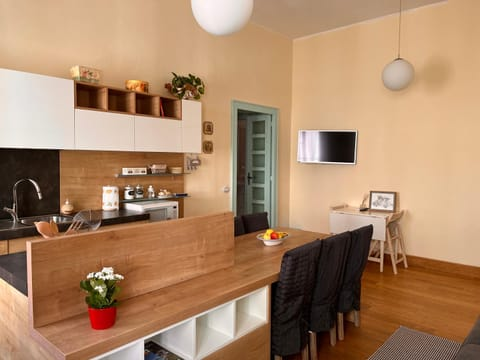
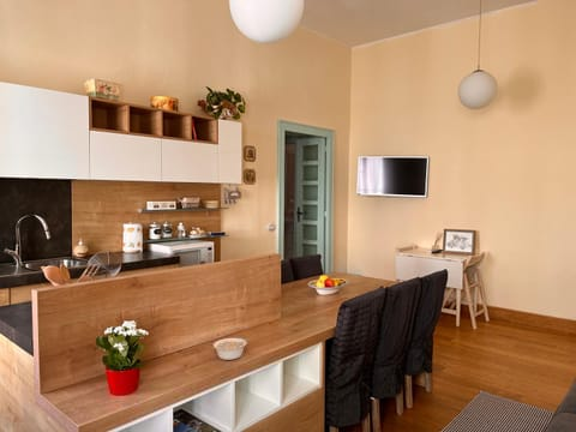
+ legume [212,336,253,361]
